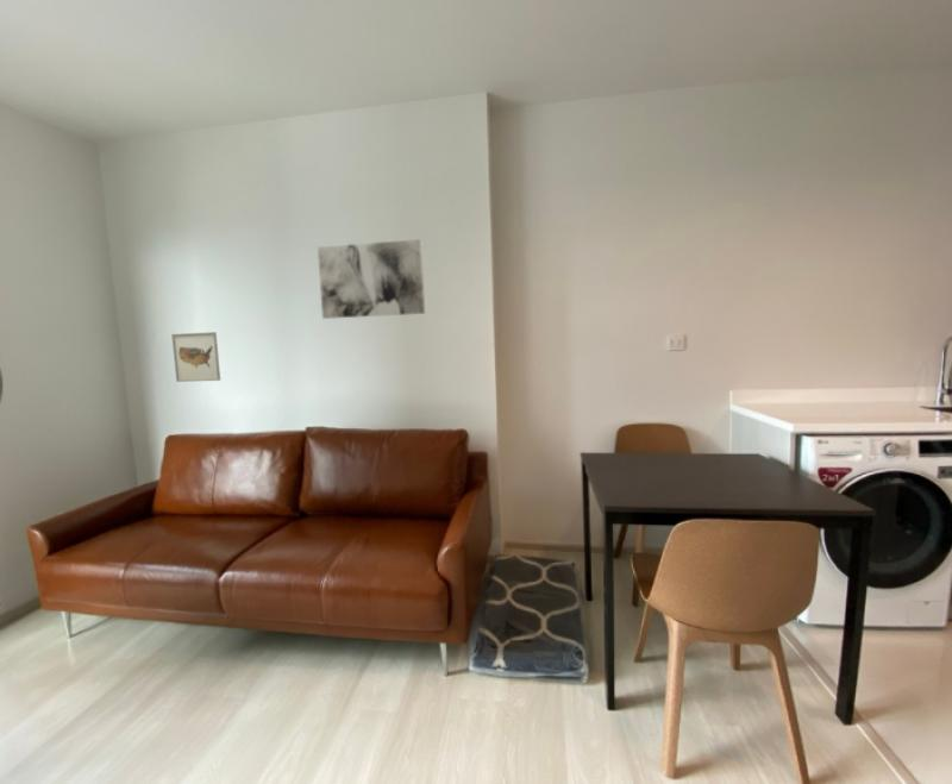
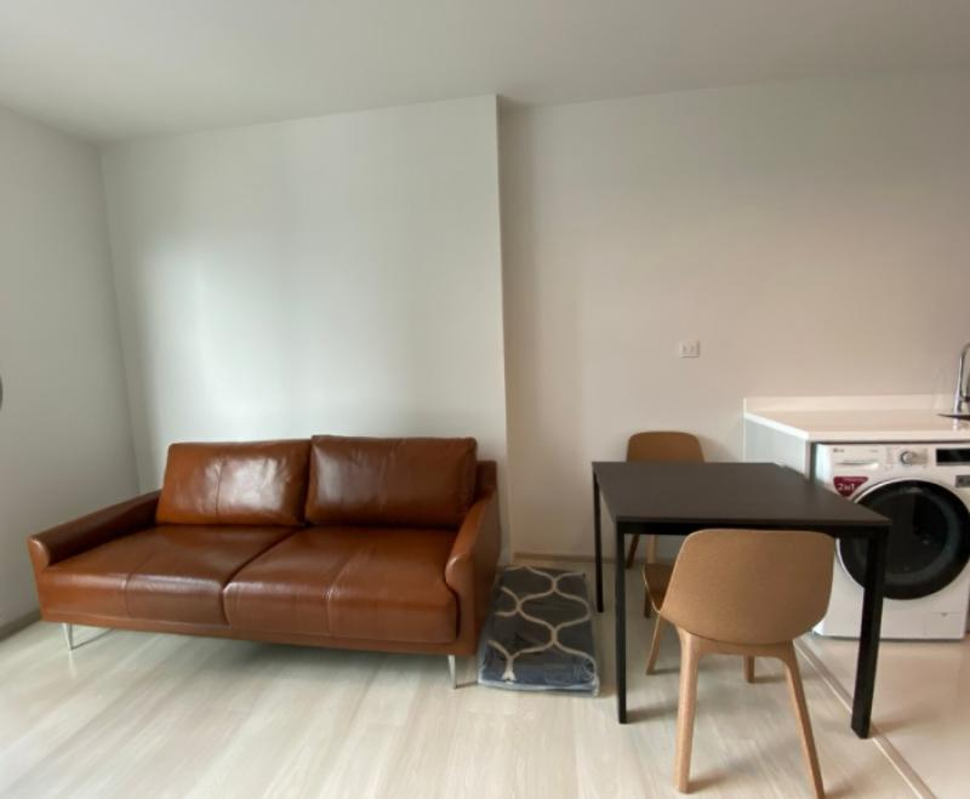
- wall art [317,238,426,320]
- wall art [170,331,221,383]
